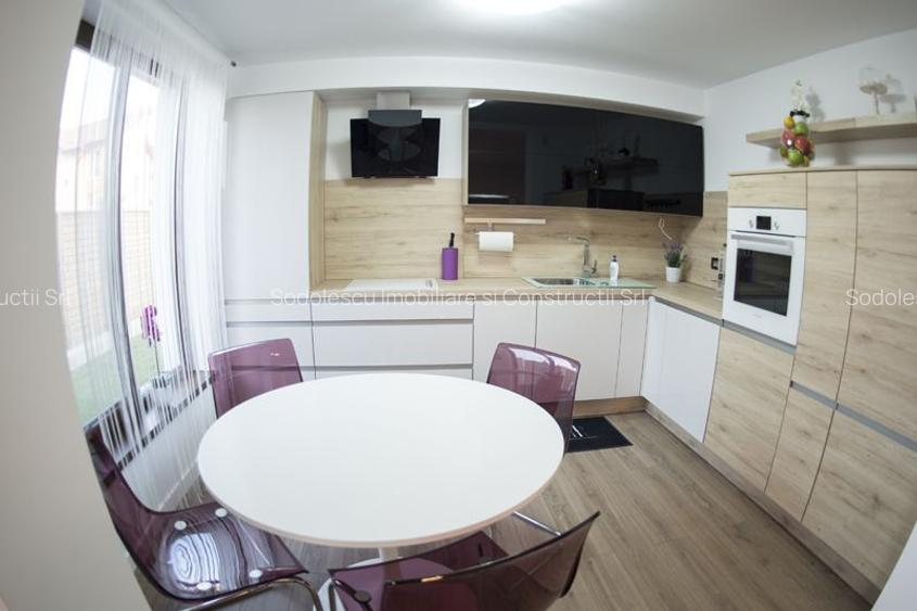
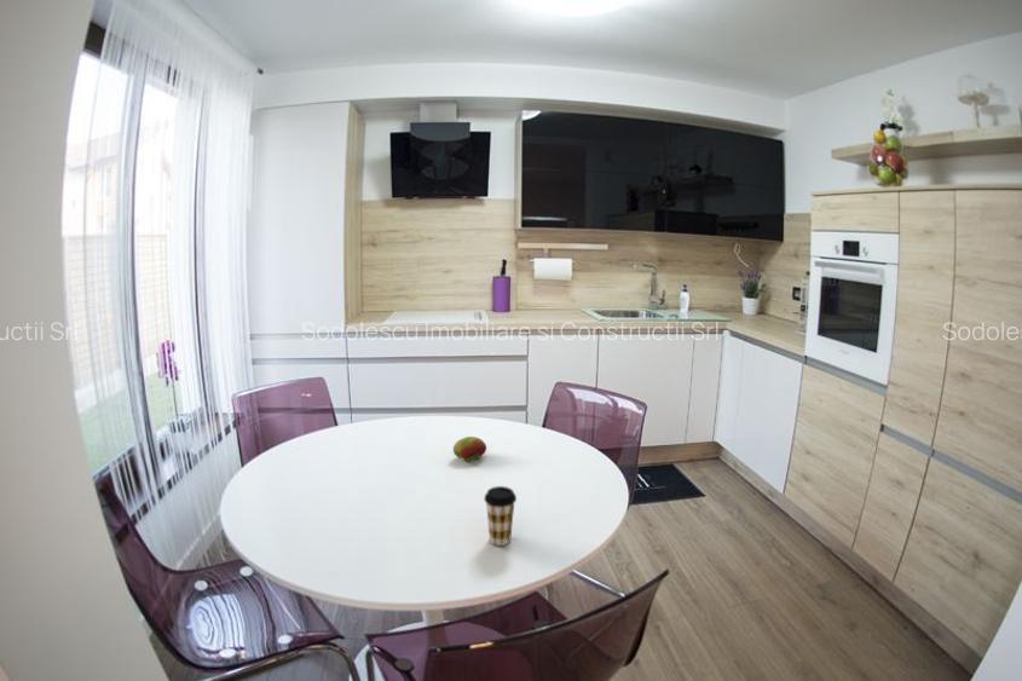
+ fruit [452,435,487,463]
+ coffee cup [483,485,518,547]
